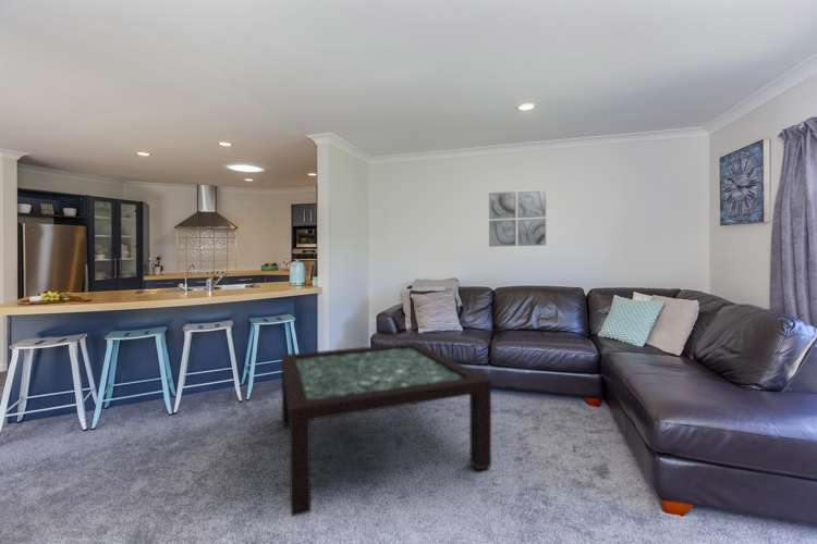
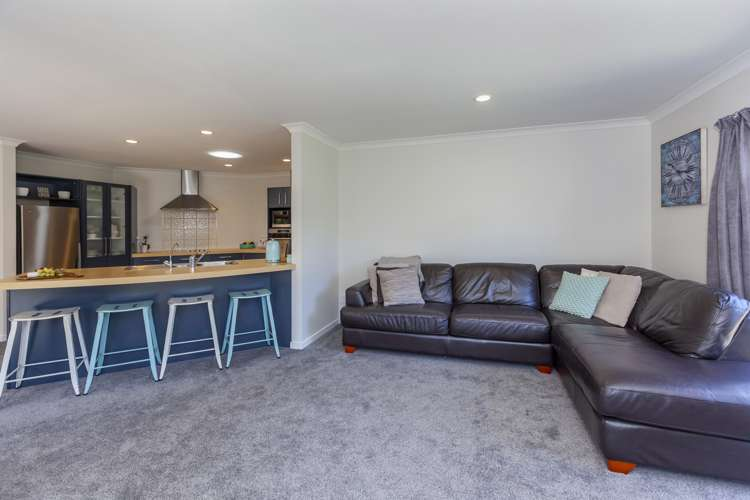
- coffee table [280,342,492,518]
- wall art [488,188,547,248]
